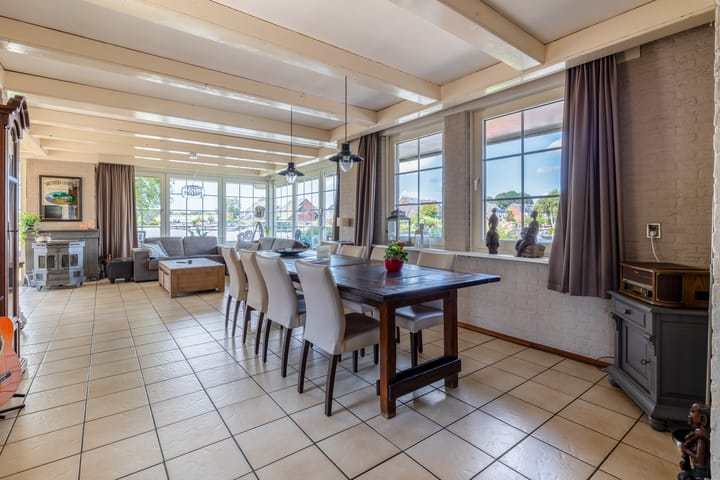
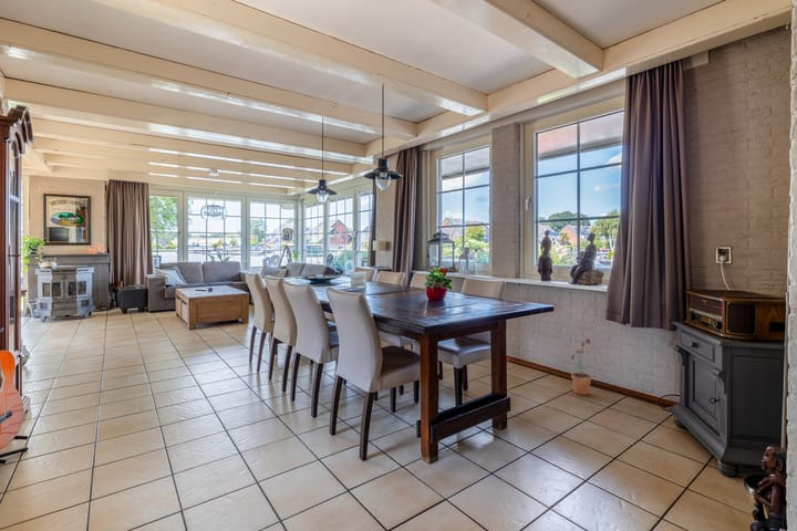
+ potted plant [570,337,593,396]
